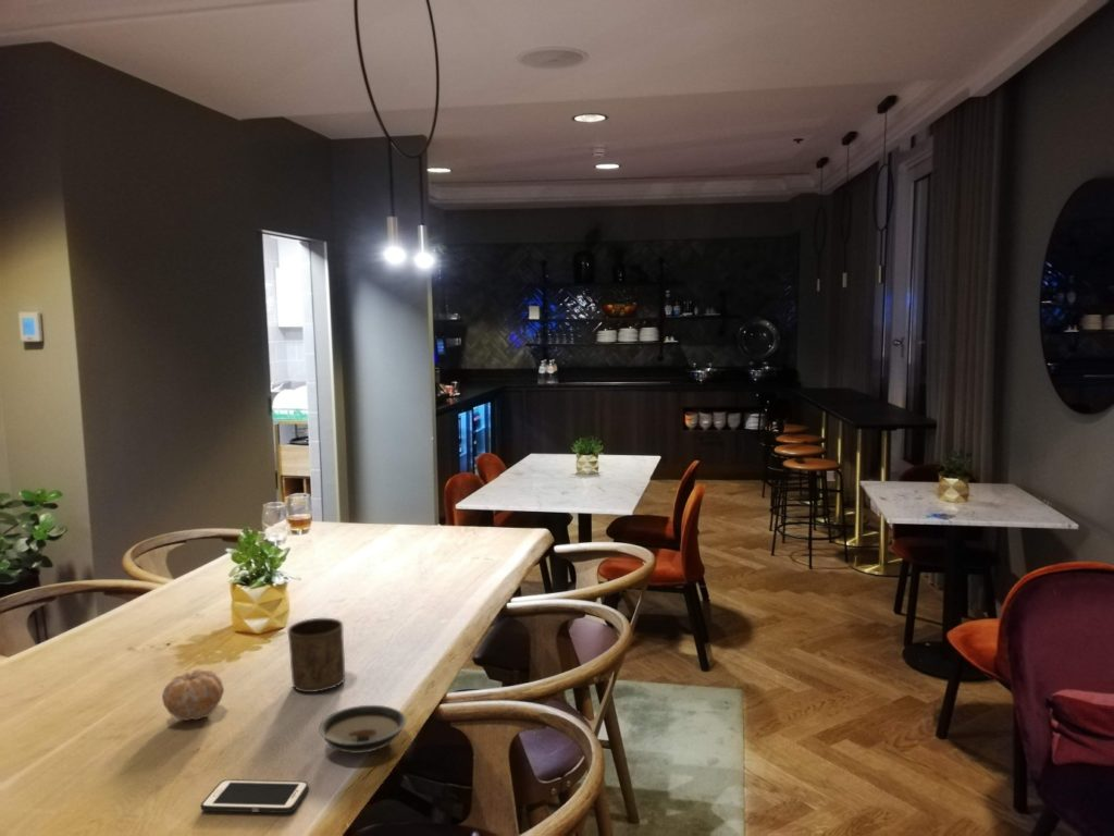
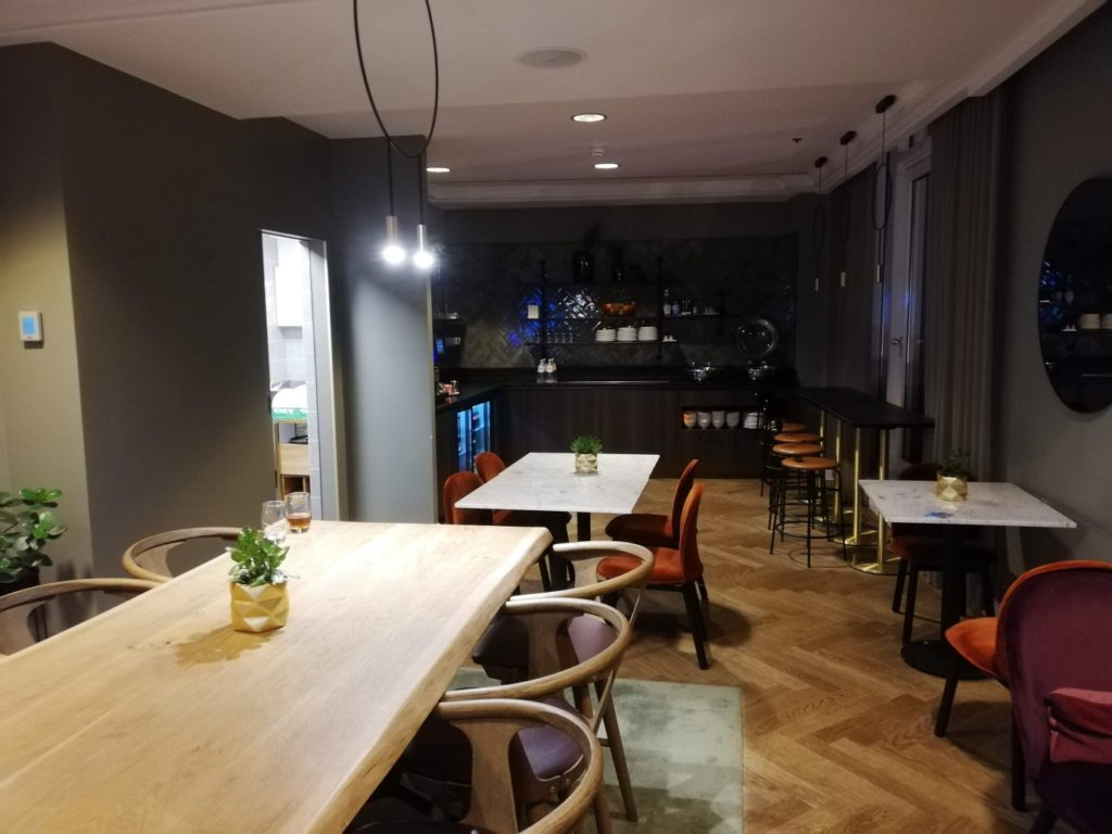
- saucer [318,704,407,754]
- cup [286,617,346,693]
- fruit [161,668,225,722]
- cell phone [200,778,310,814]
